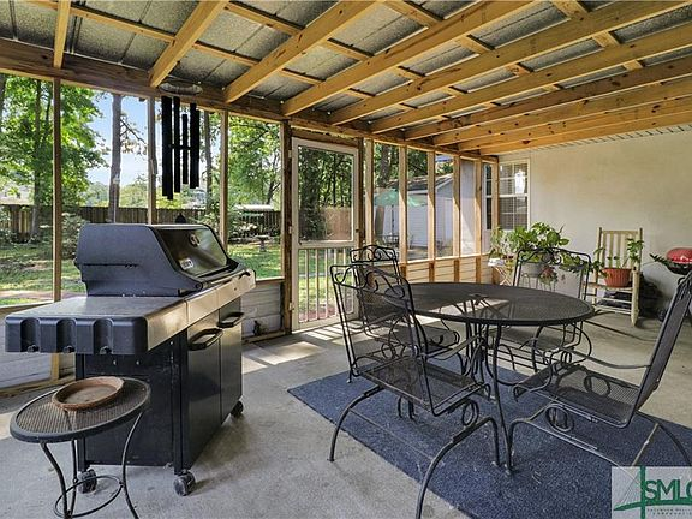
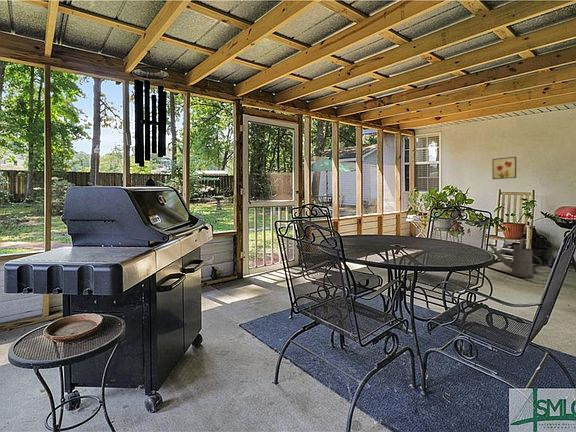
+ watering can [488,237,542,278]
+ wall art [491,156,517,180]
